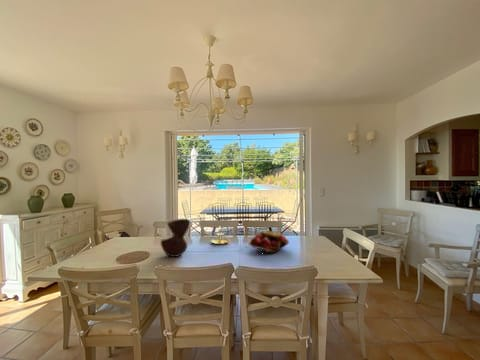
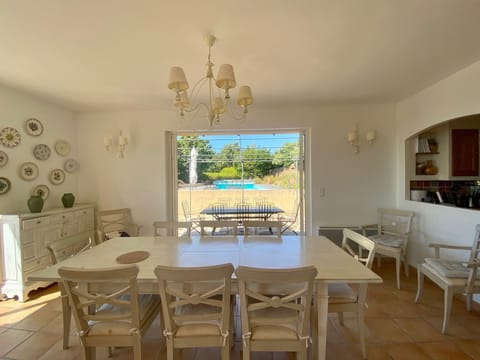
- vase [160,218,191,258]
- candle holder [210,227,231,245]
- fruit basket [248,230,290,255]
